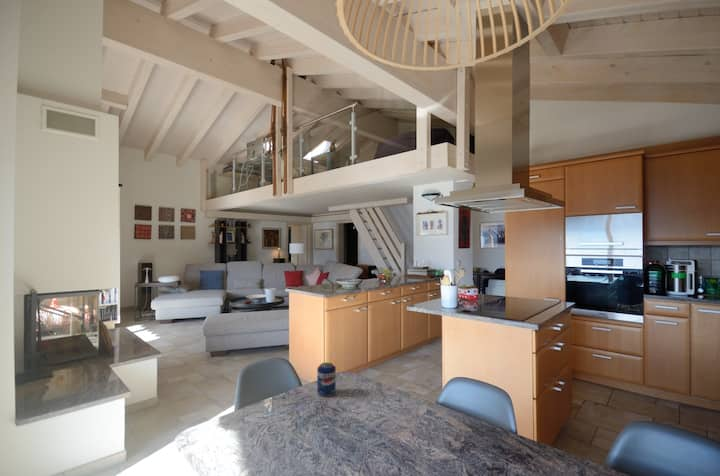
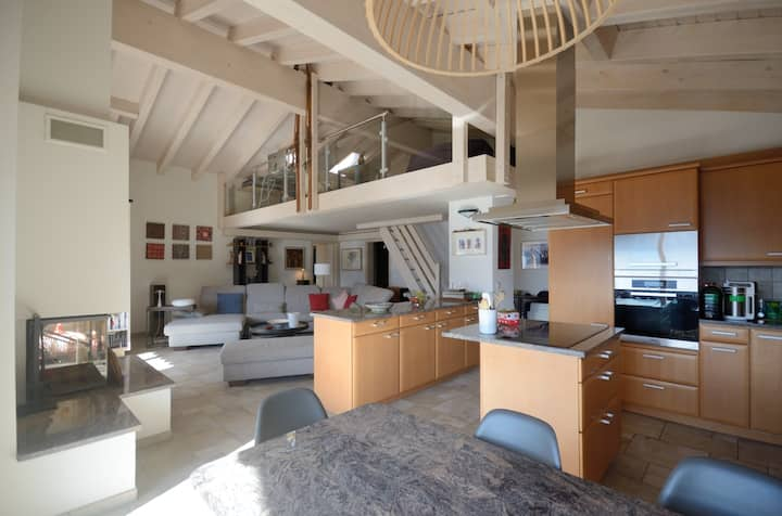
- beverage can [316,362,337,397]
